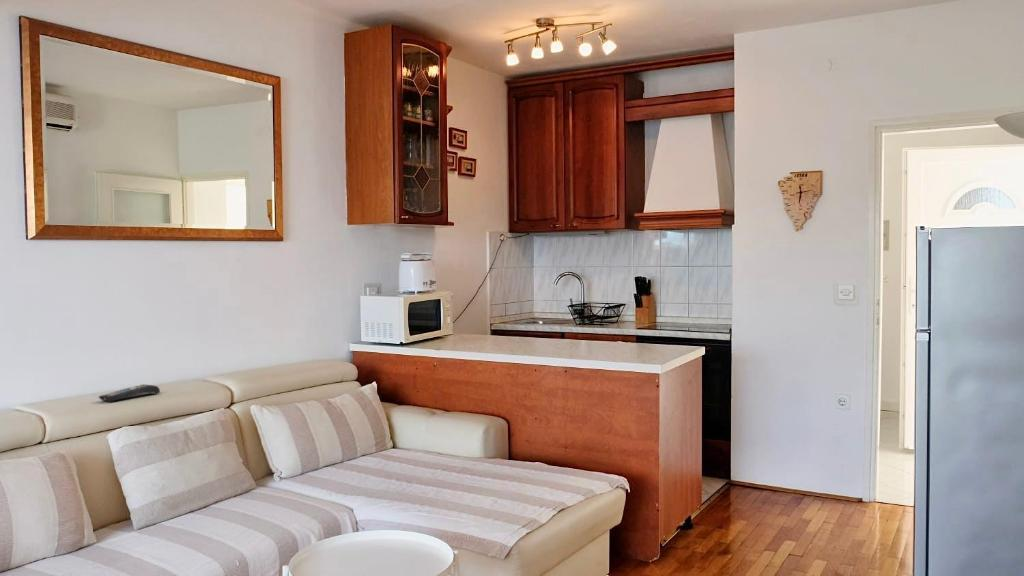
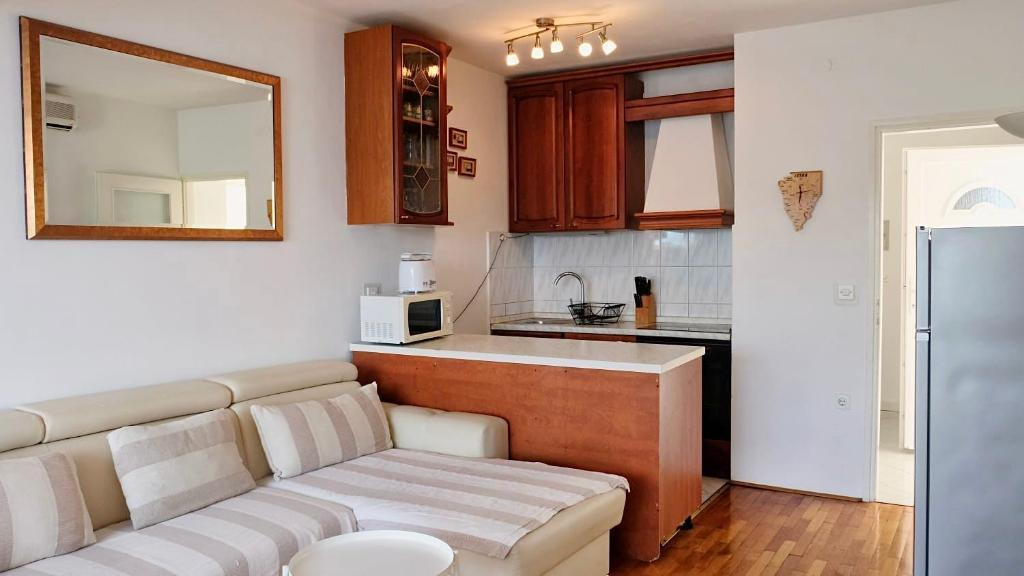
- remote control [98,384,161,403]
